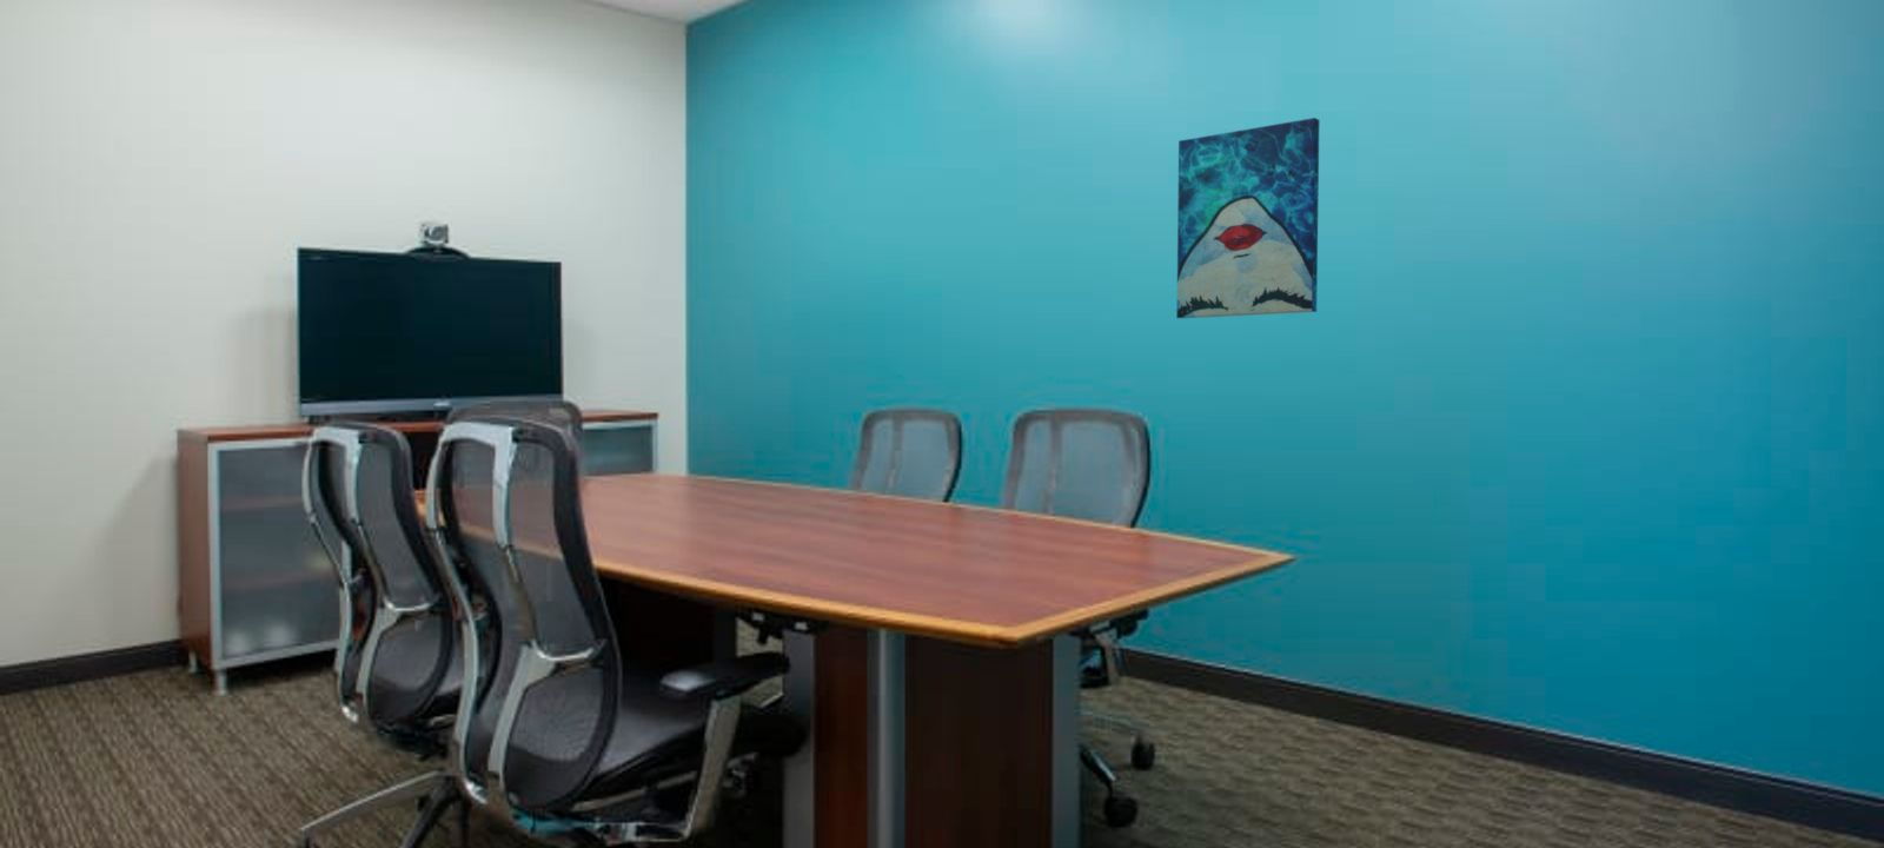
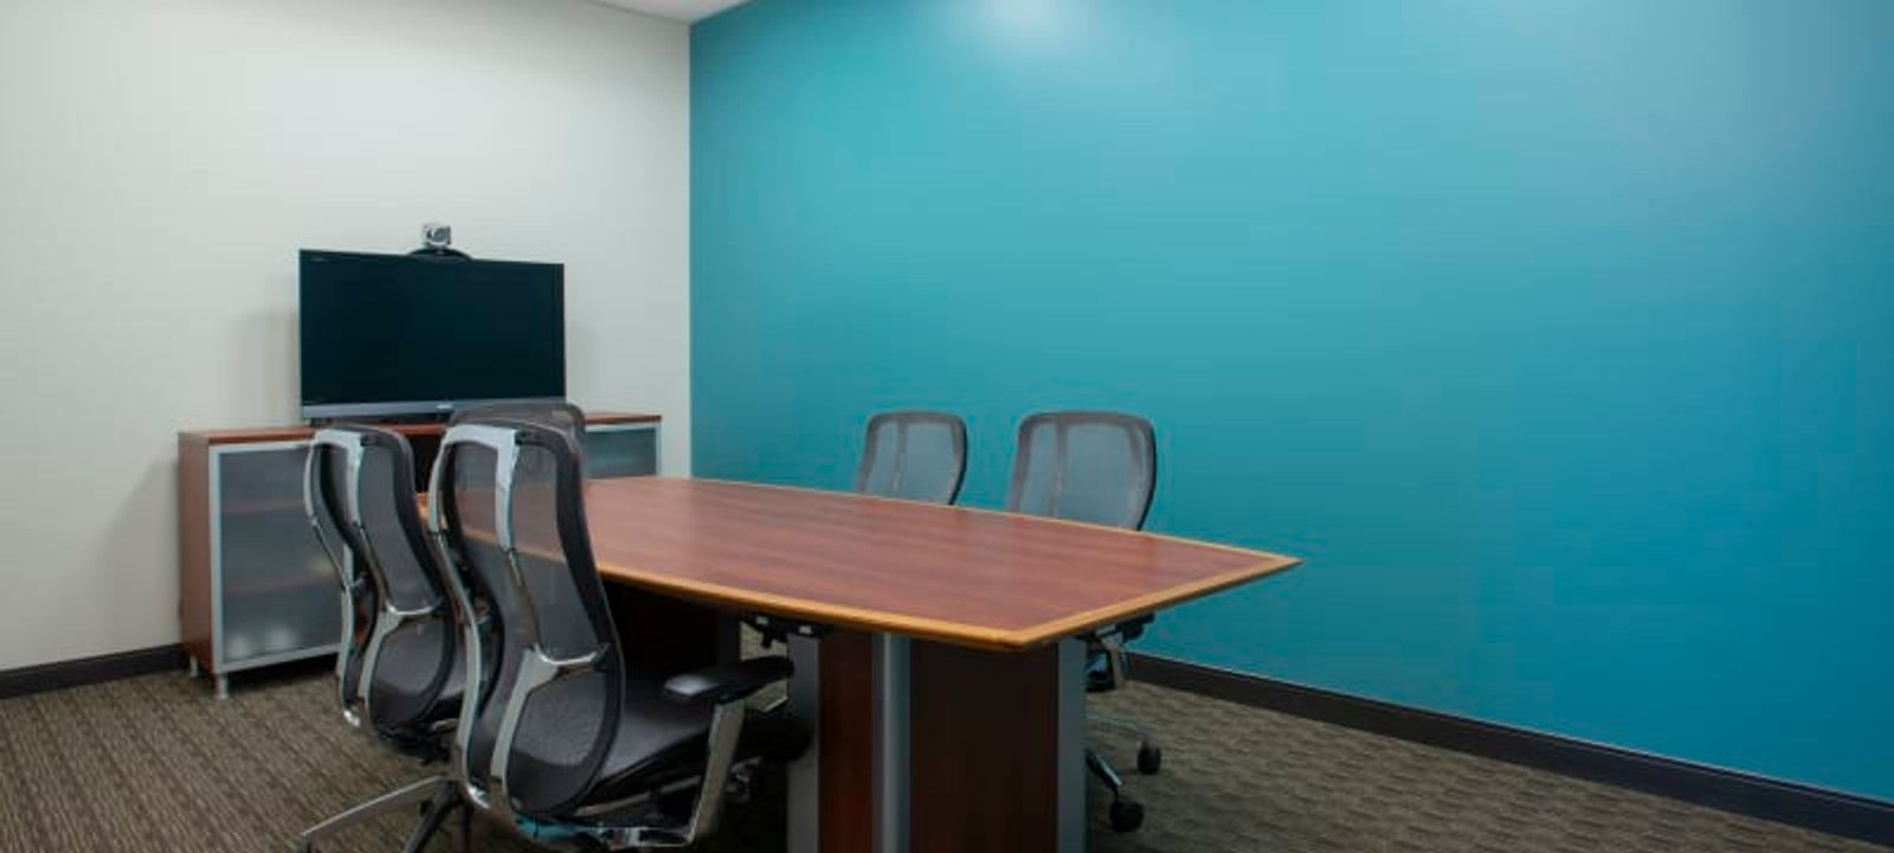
- wall art [1175,117,1320,320]
